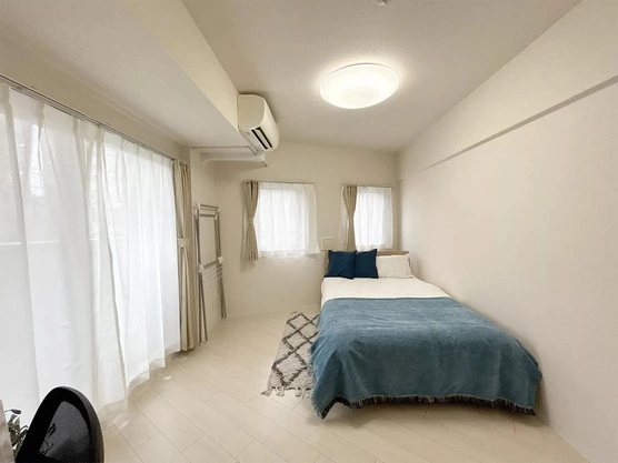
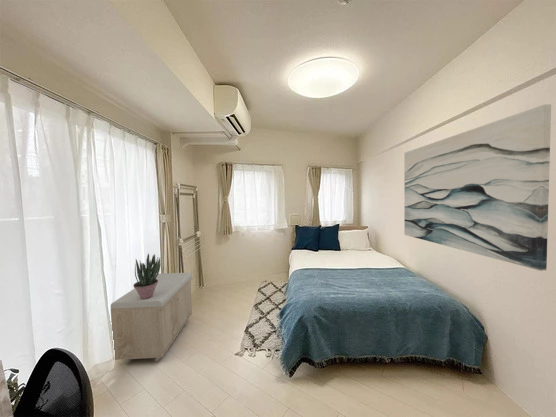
+ storage bench [110,272,193,363]
+ potted plant [132,253,162,299]
+ wall art [403,103,552,272]
